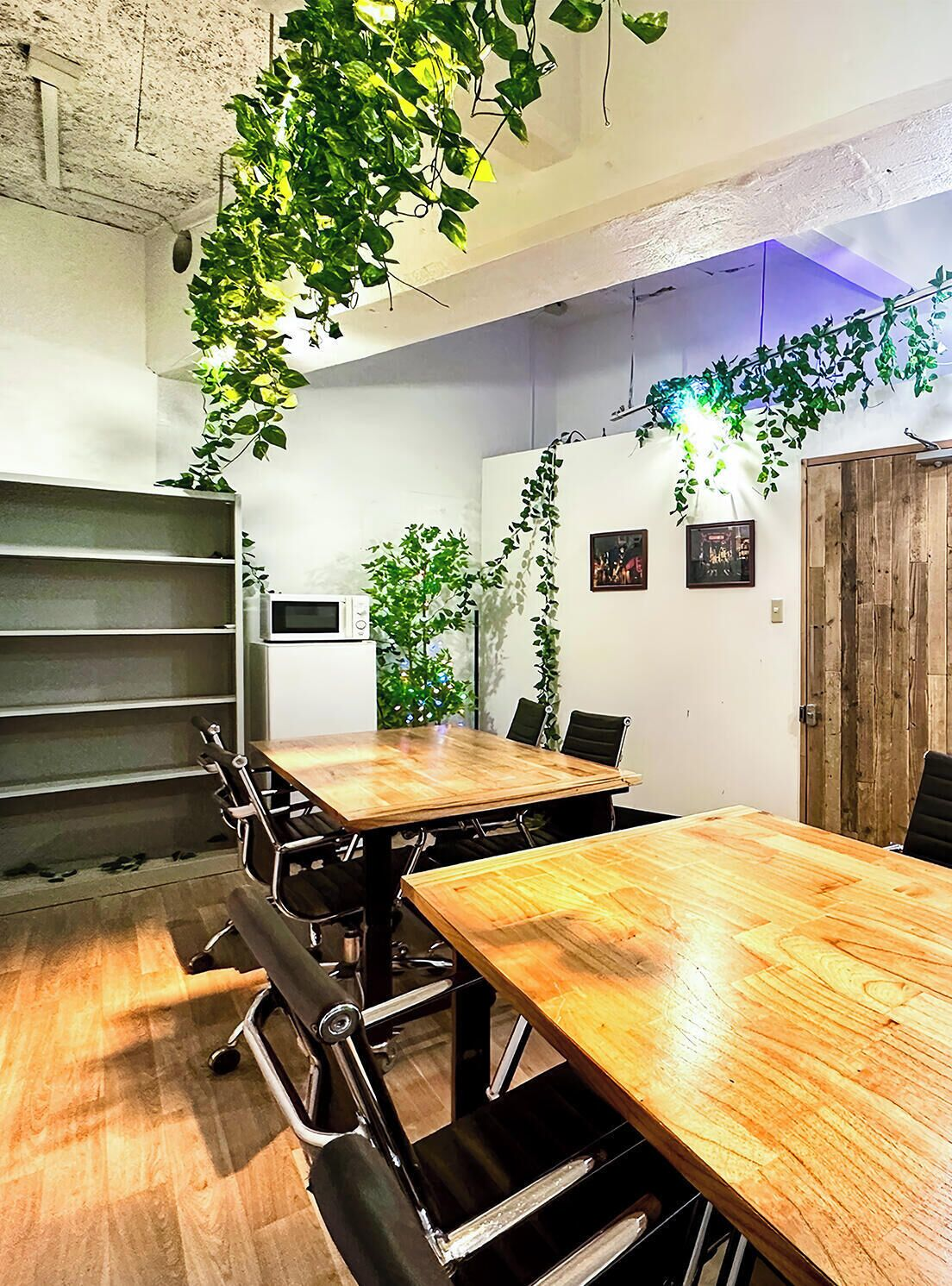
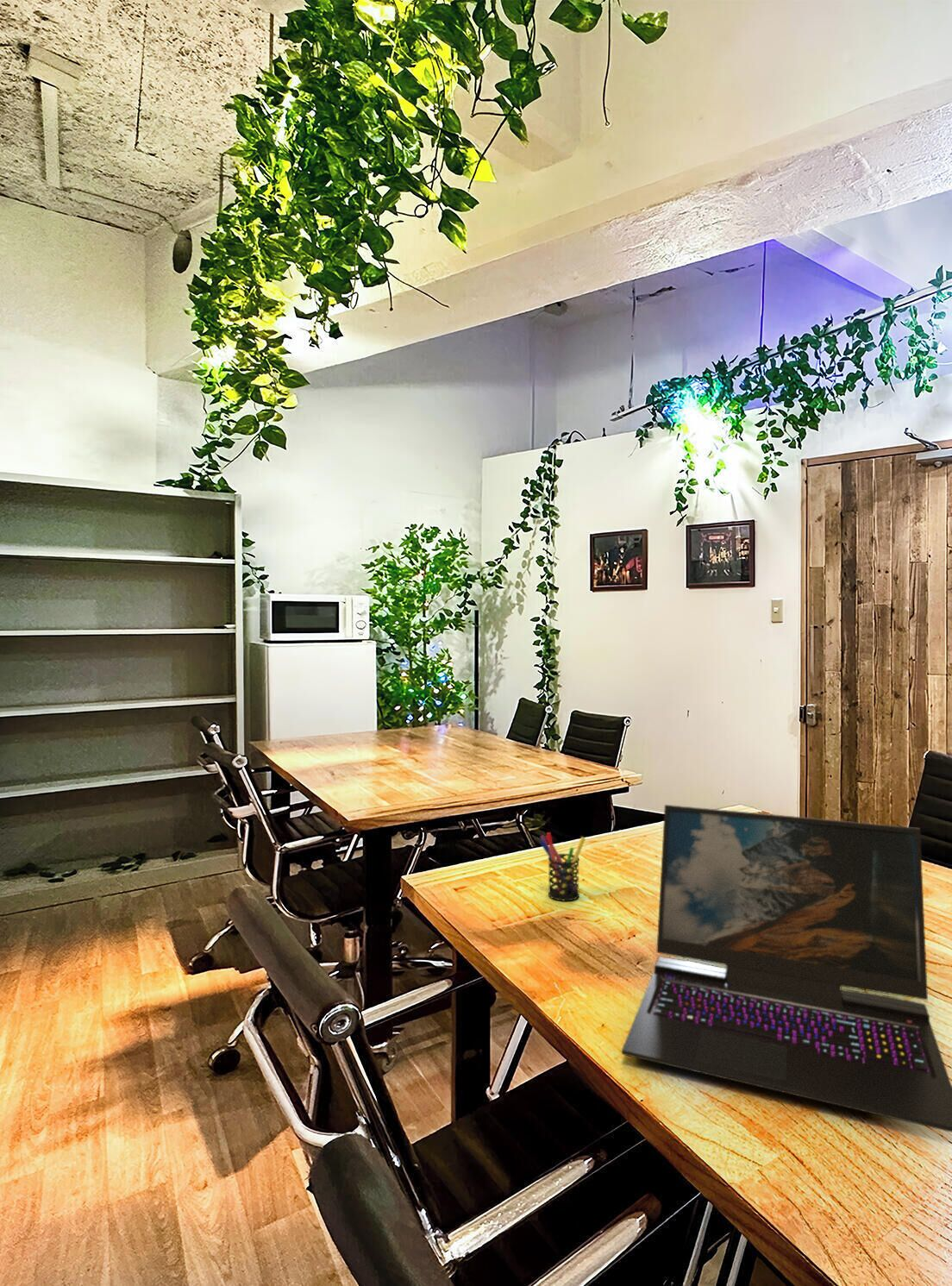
+ laptop [621,804,952,1133]
+ pen holder [539,831,586,901]
